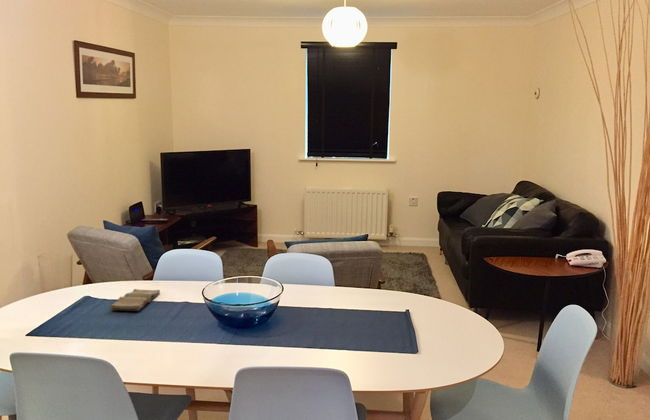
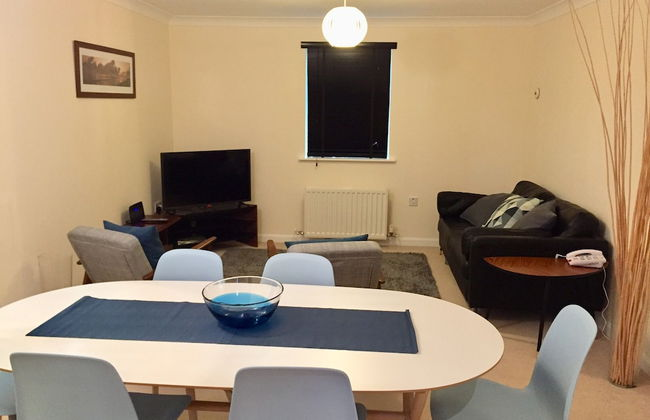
- diary [109,288,161,312]
